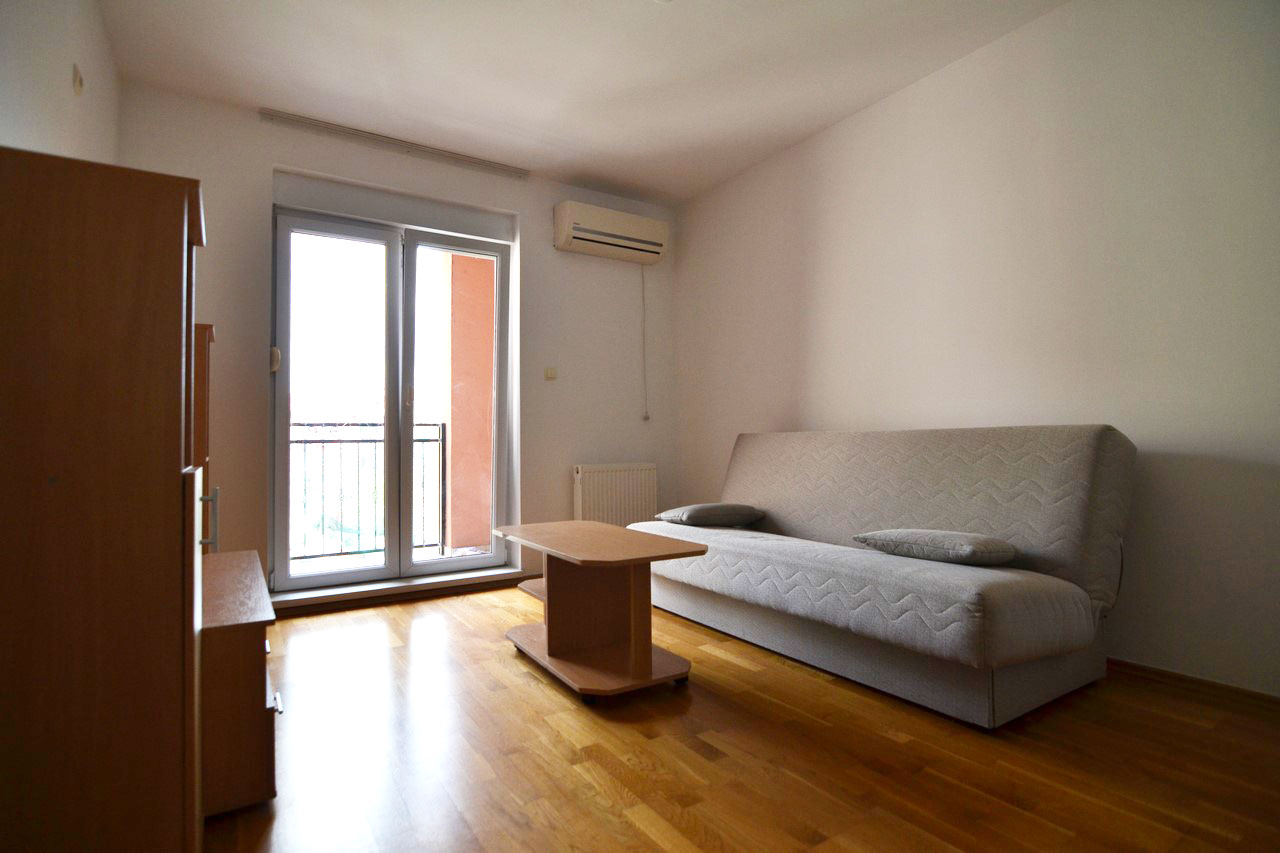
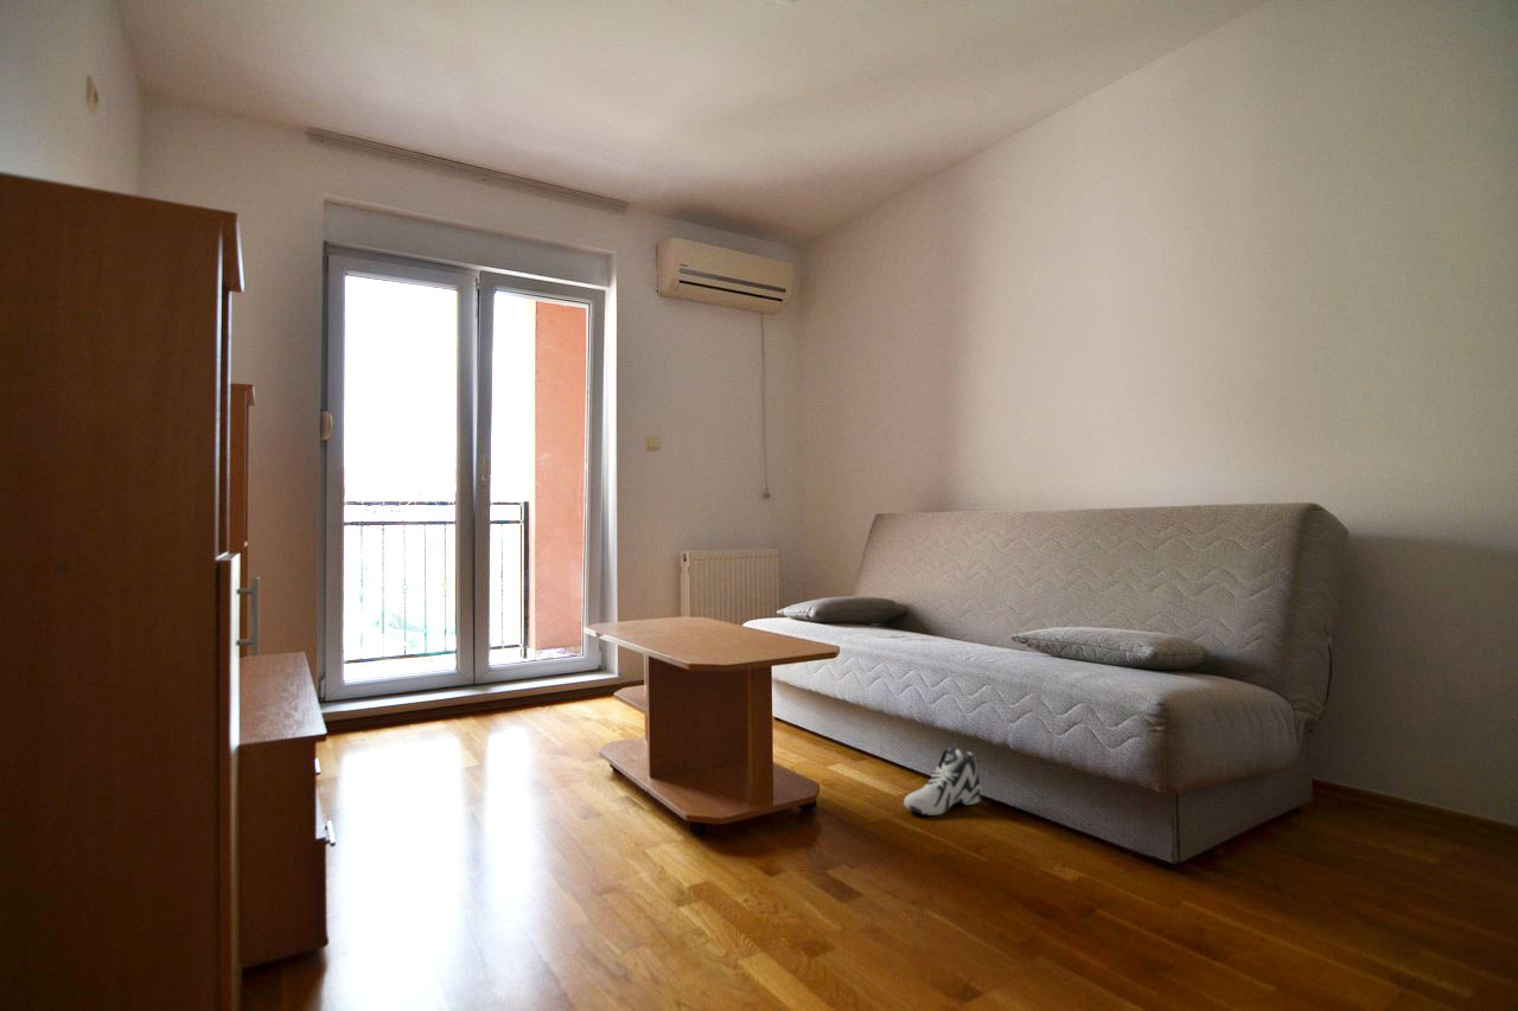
+ sneaker [902,742,983,817]
